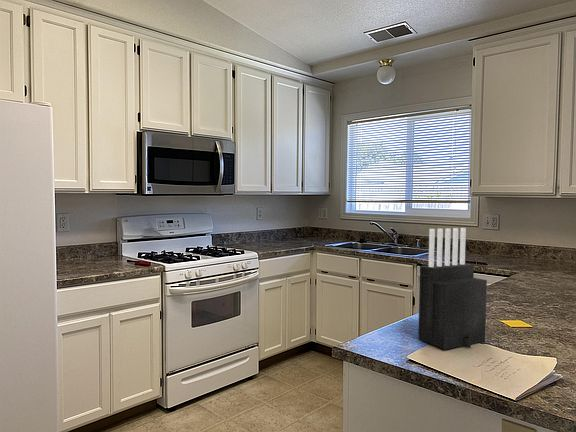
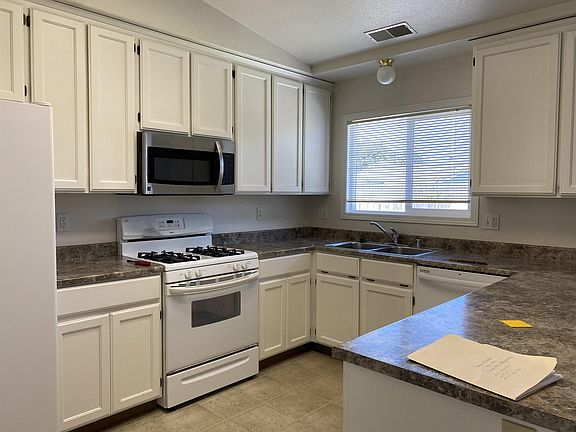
- knife block [417,227,488,351]
